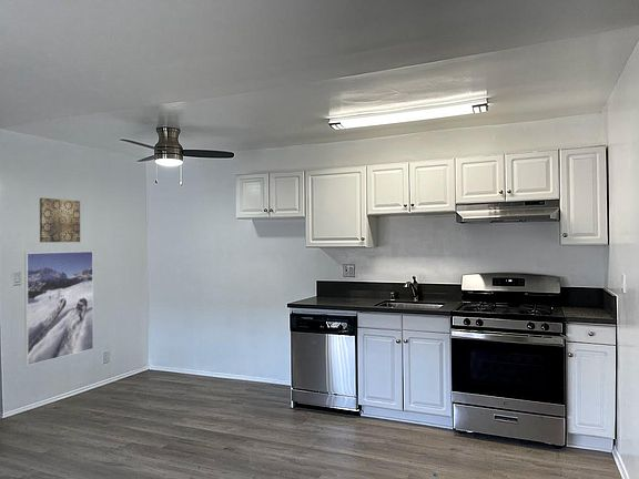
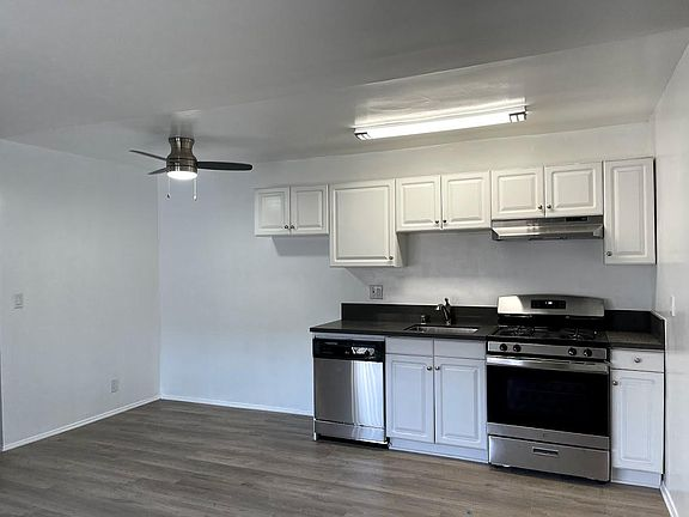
- wall art [39,197,81,243]
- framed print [23,251,94,367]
